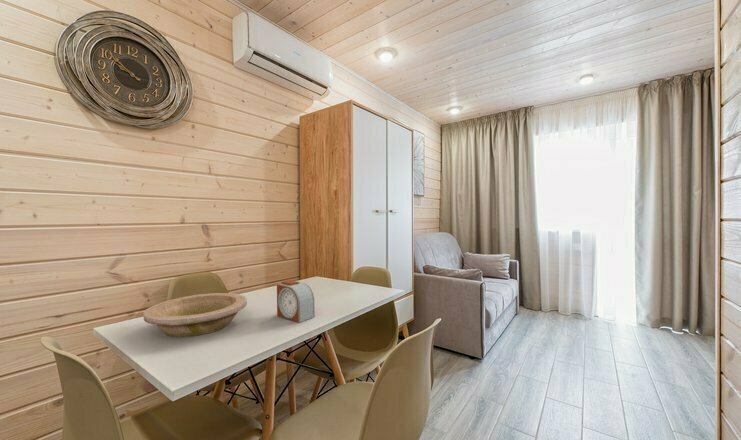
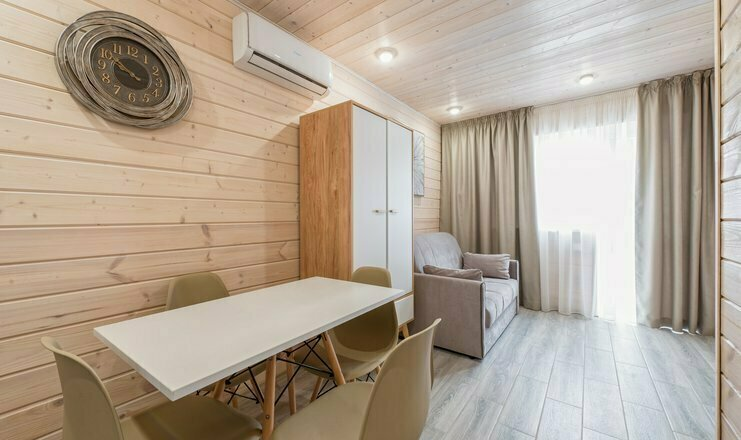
- bowl [142,292,248,338]
- alarm clock [276,279,316,323]
